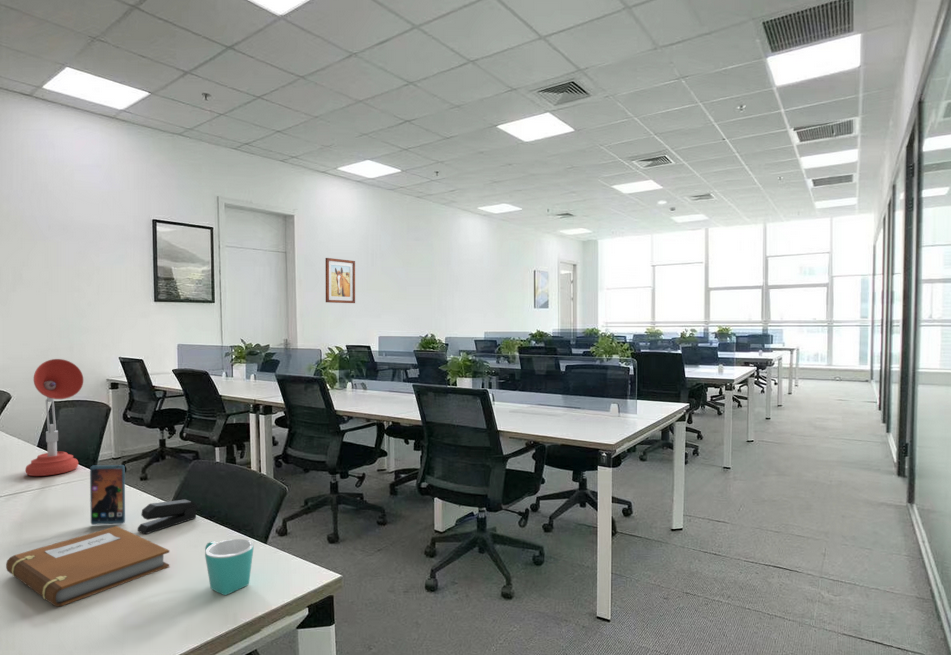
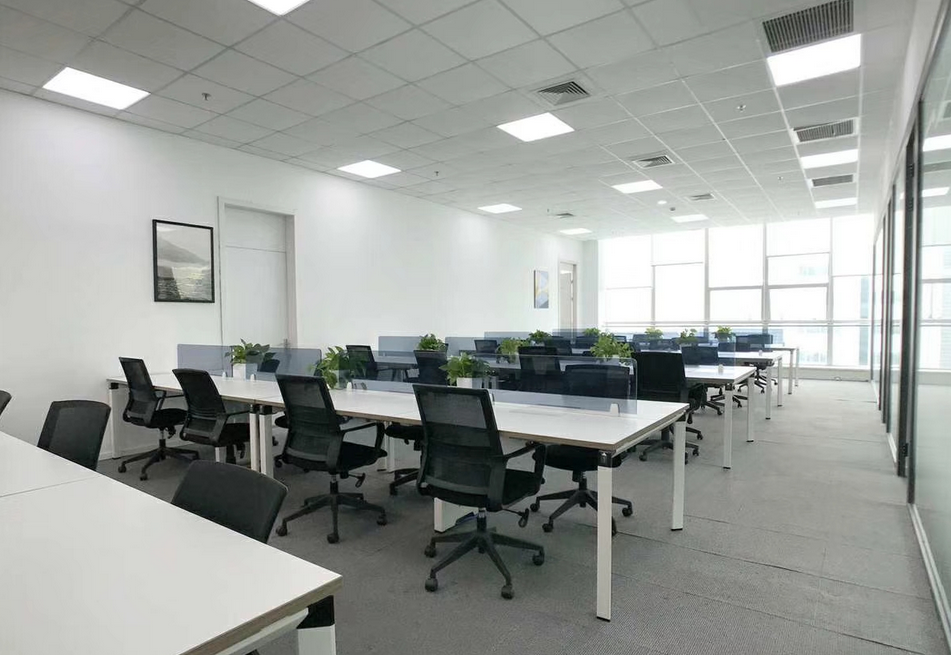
- smartphone [89,464,126,526]
- stapler [137,499,198,535]
- notebook [5,525,170,608]
- wall art [324,257,356,304]
- mug [204,538,255,596]
- desk lamp [24,358,84,477]
